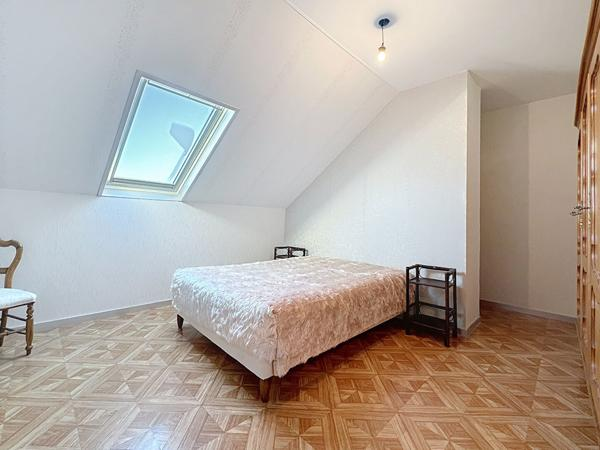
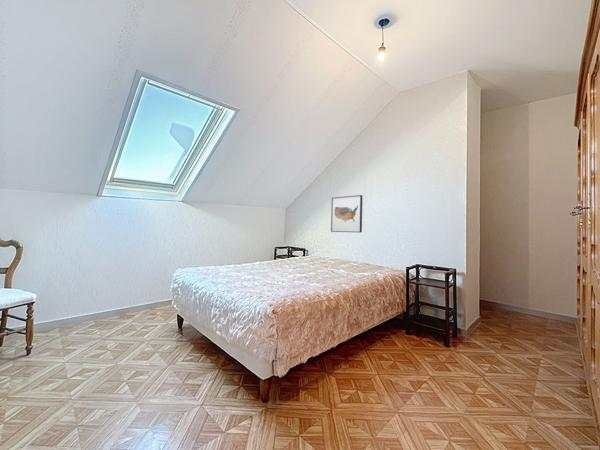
+ wall art [330,194,363,233]
